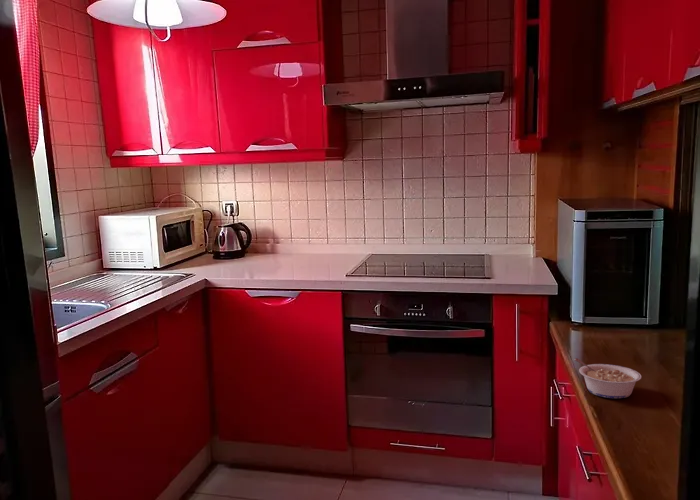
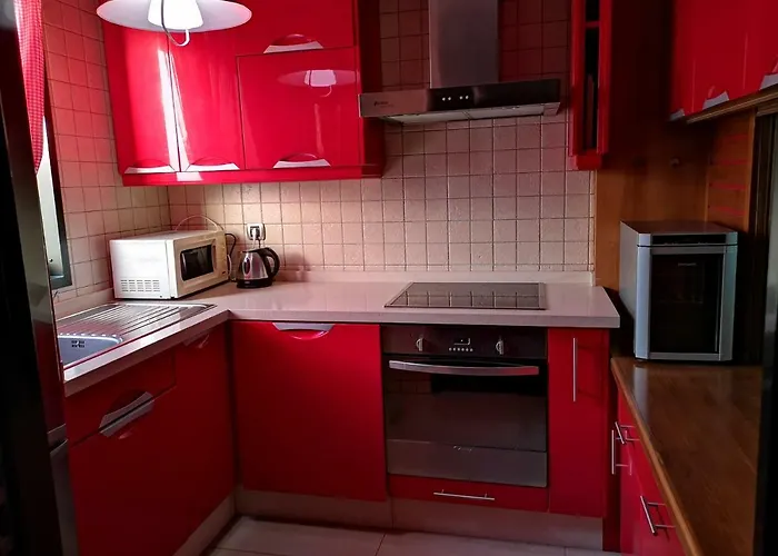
- legume [574,357,643,399]
